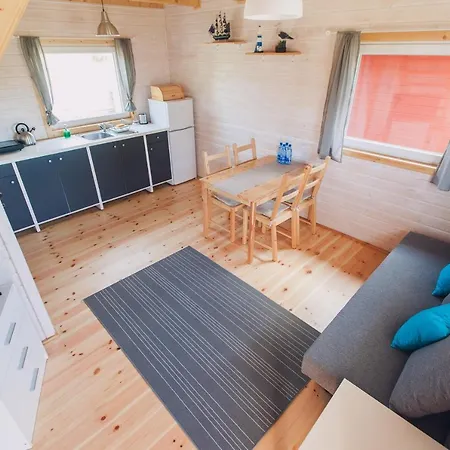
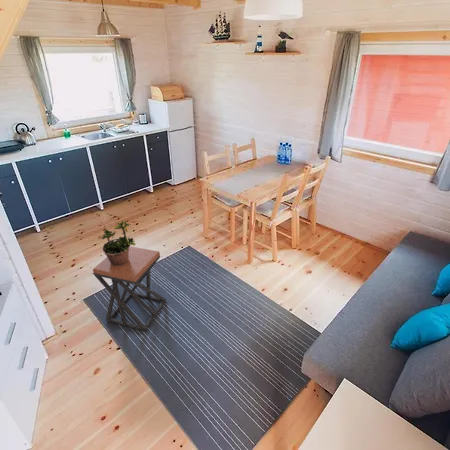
+ stool [92,245,167,332]
+ potted plant [100,219,137,266]
